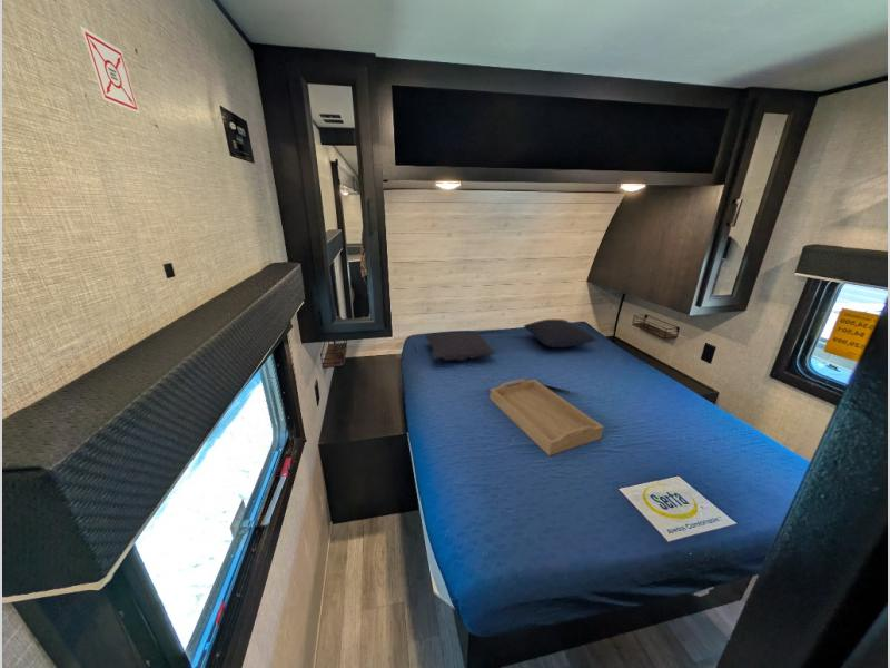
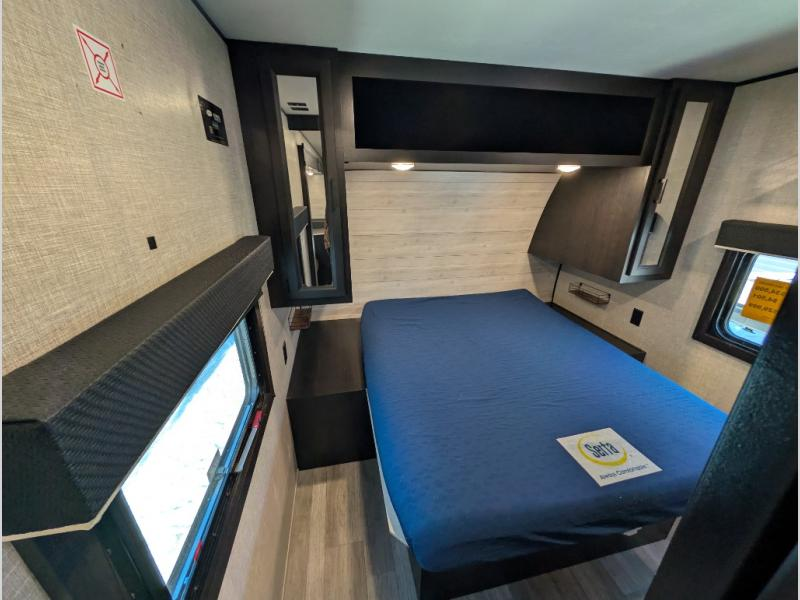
- pillow [424,330,497,362]
- pillow [523,318,597,348]
- serving tray [488,377,604,456]
